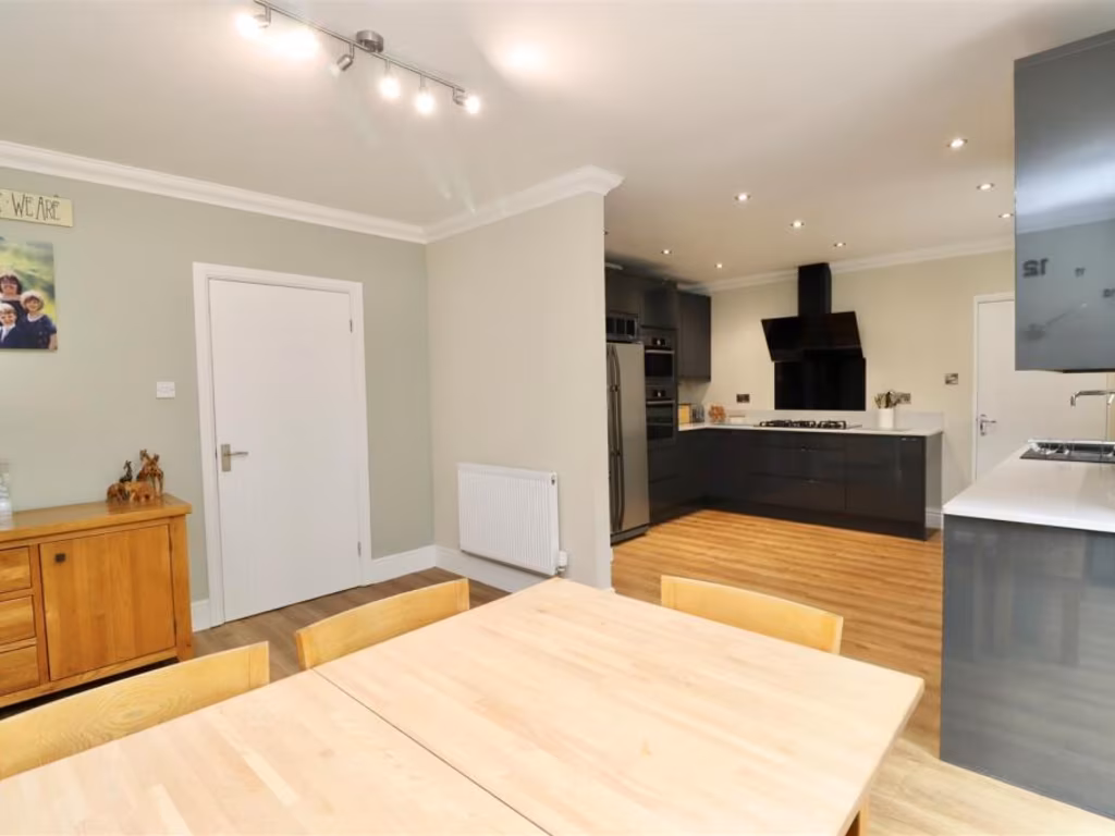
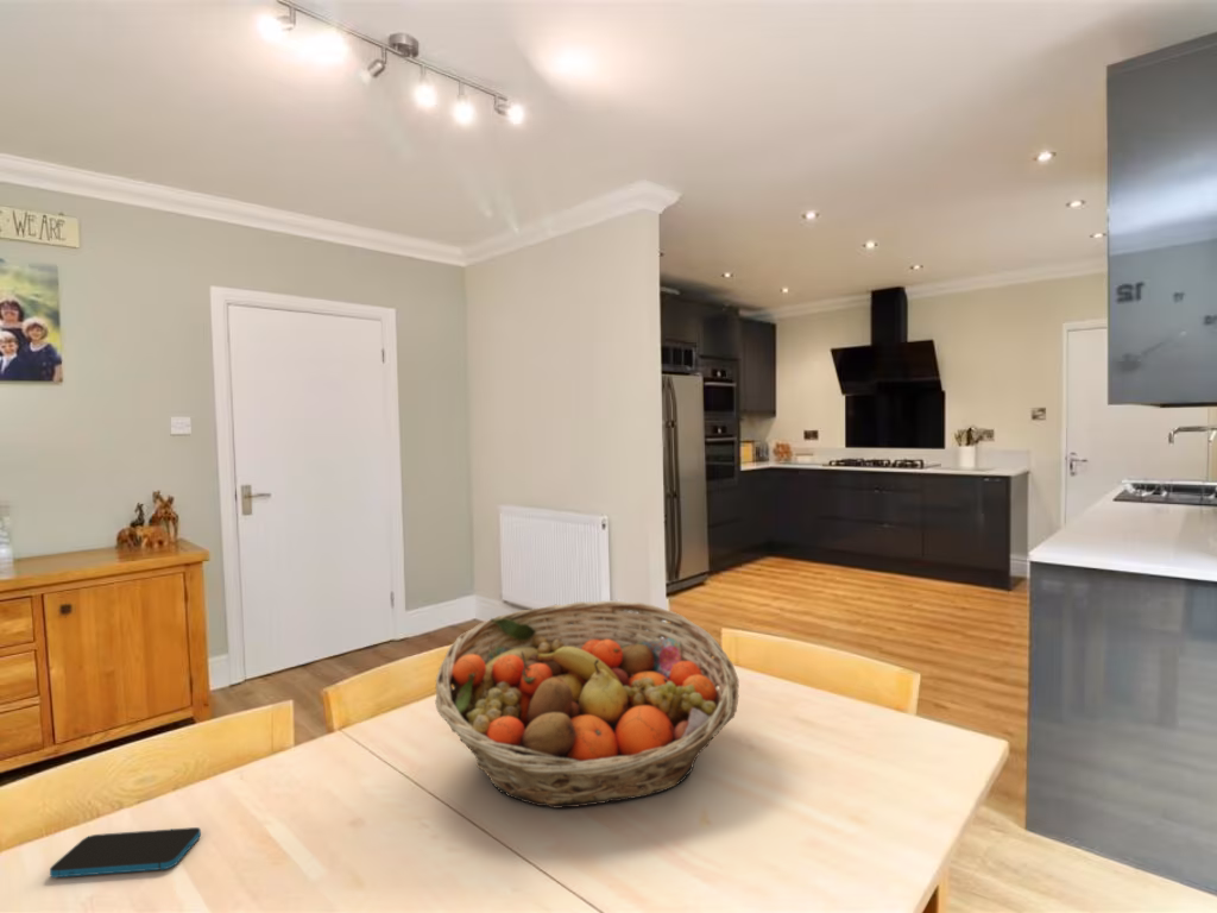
+ fruit basket [434,600,740,810]
+ smartphone [49,826,202,879]
